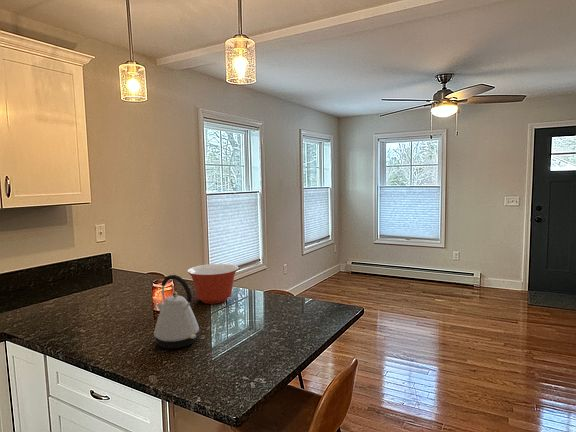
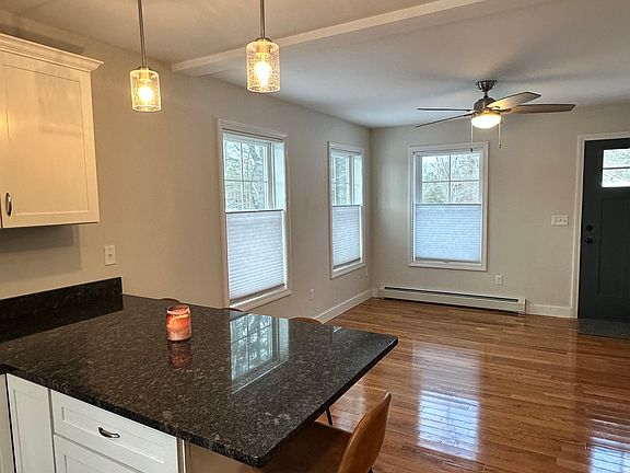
- kettle [153,274,200,349]
- mixing bowl [187,263,239,305]
